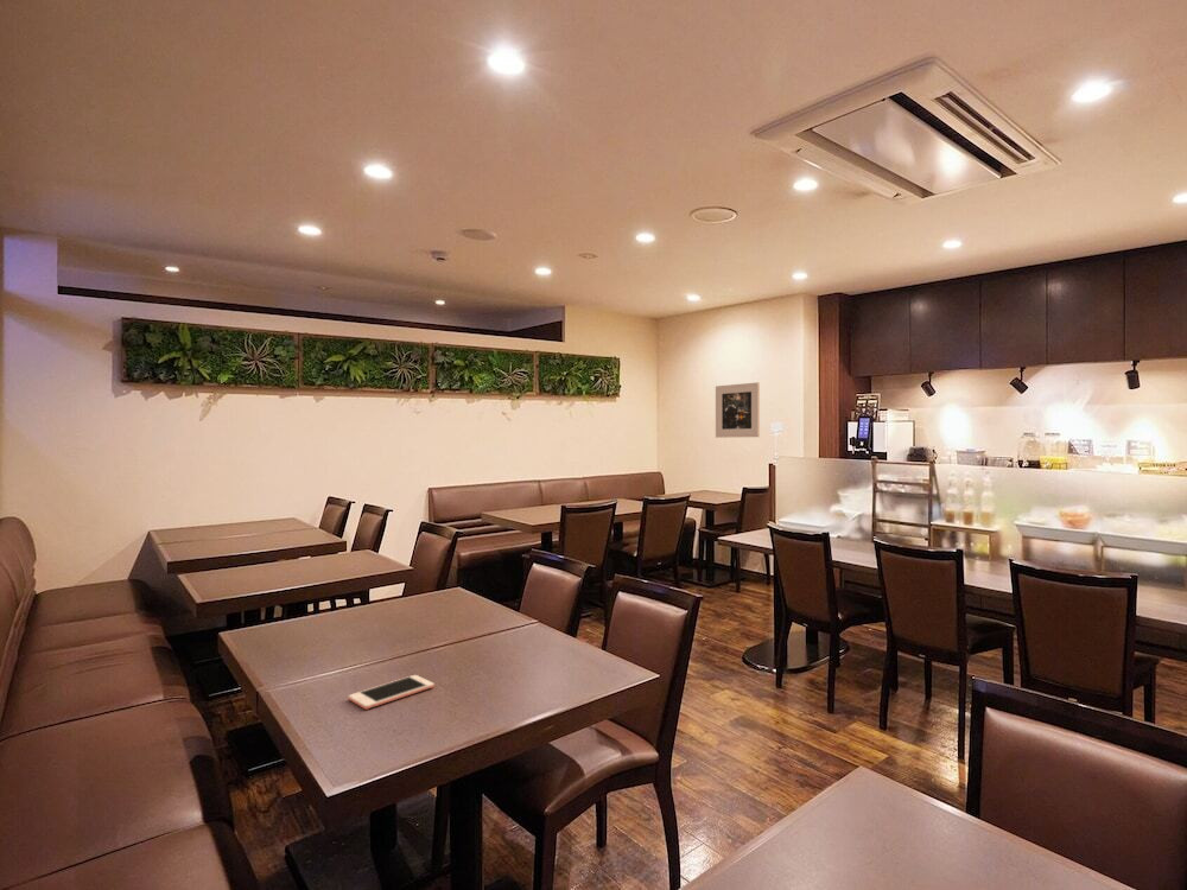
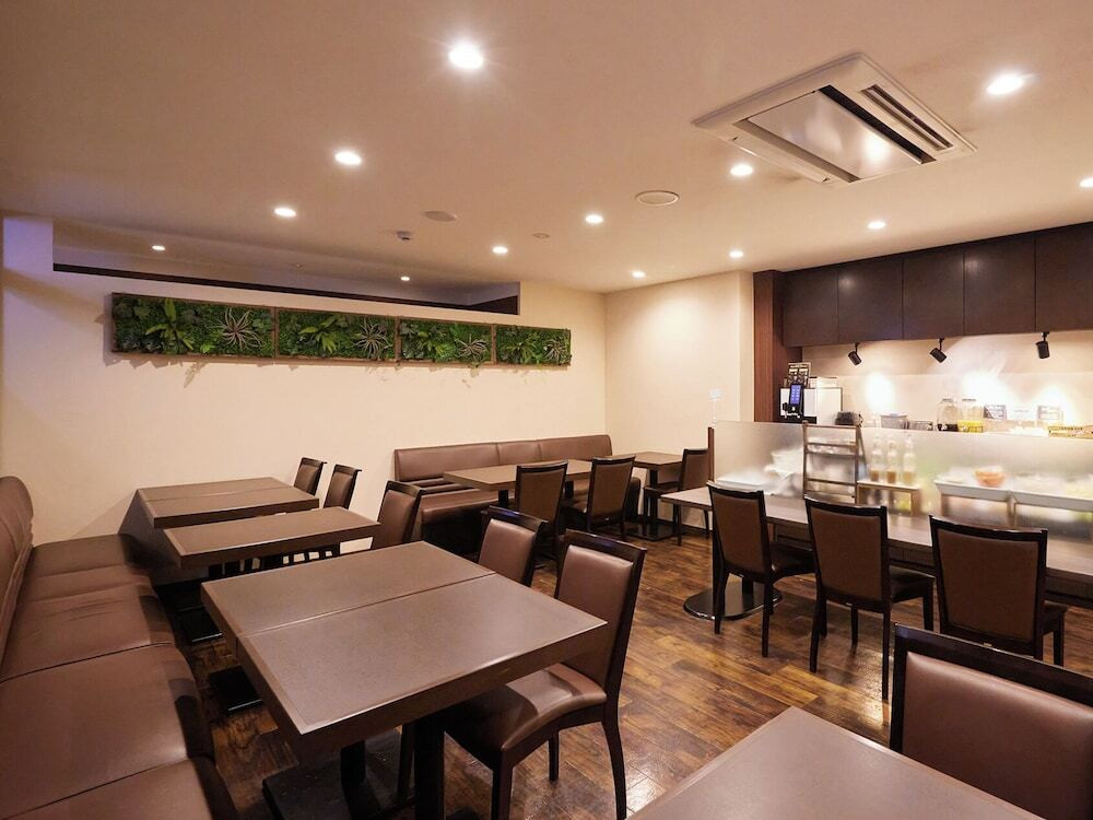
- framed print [715,381,761,439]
- cell phone [348,674,436,711]
